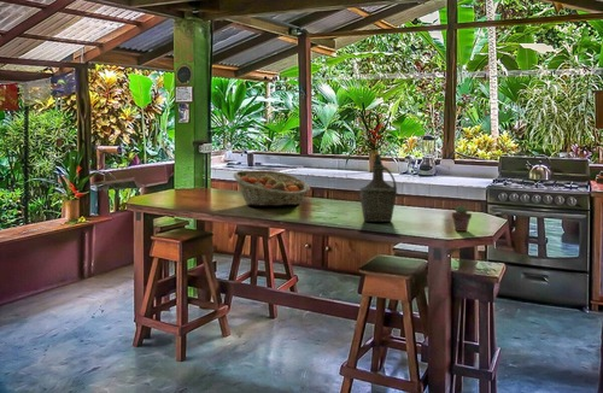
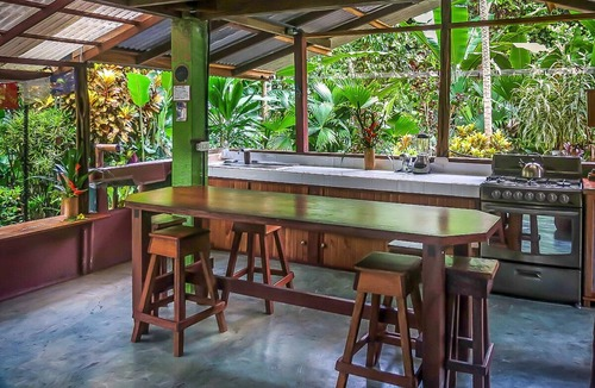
- potted succulent [451,205,473,233]
- fruit basket [232,169,311,207]
- bottle [358,153,398,223]
